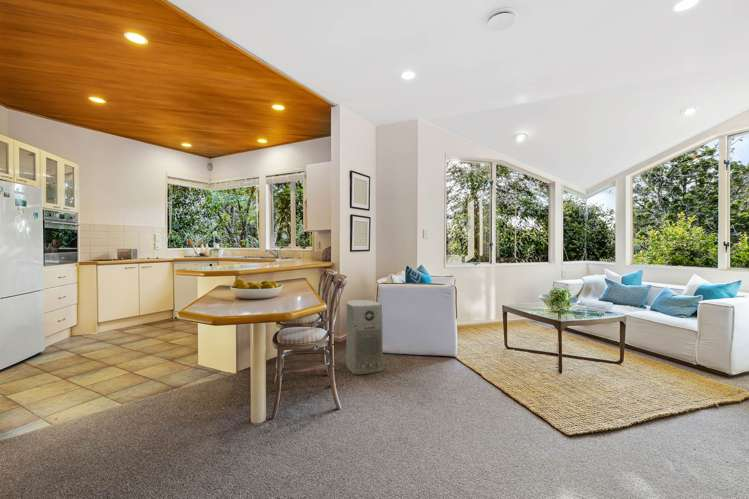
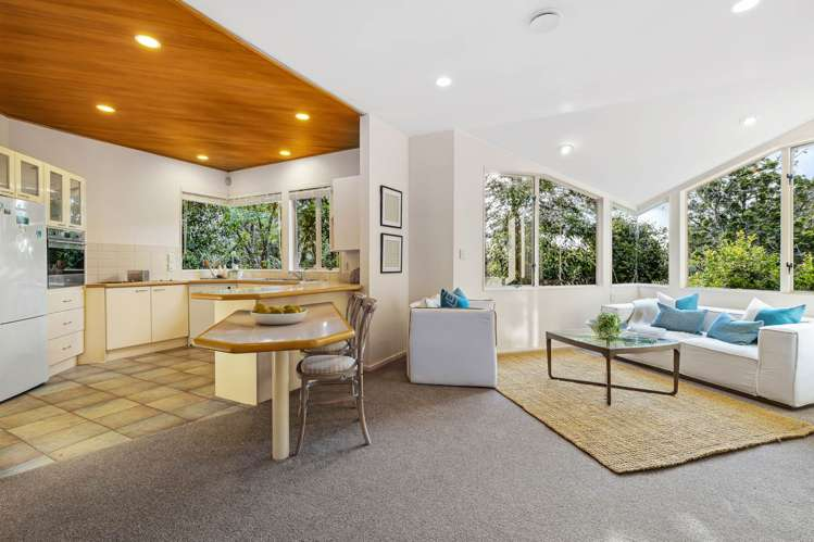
- air purifier [345,299,384,375]
